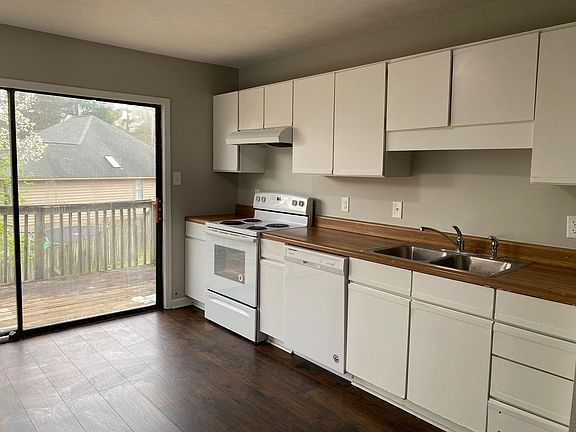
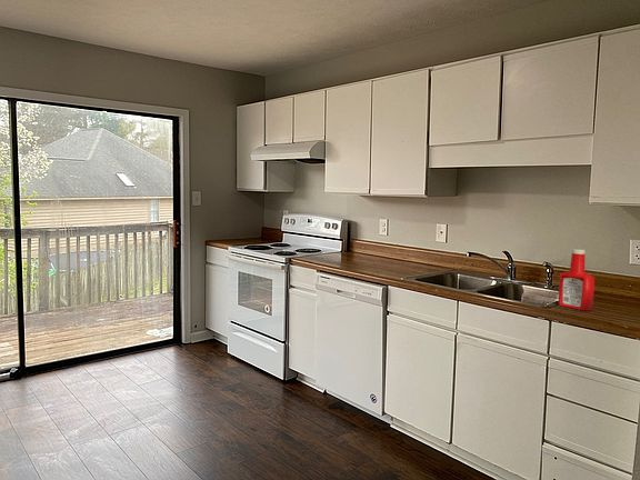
+ soap bottle [557,248,596,312]
